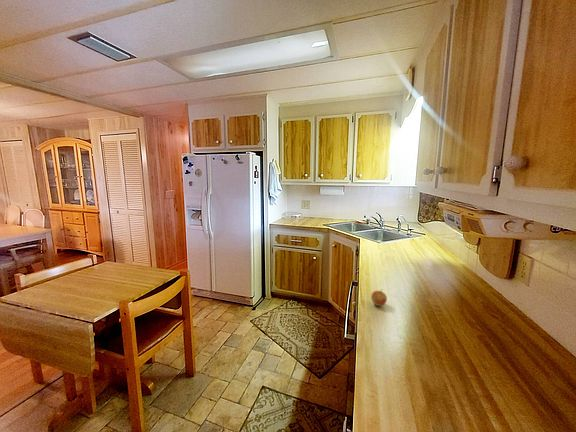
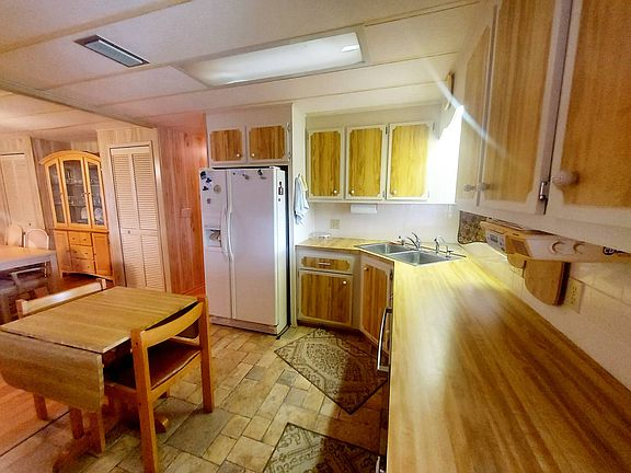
- apple [370,288,388,307]
